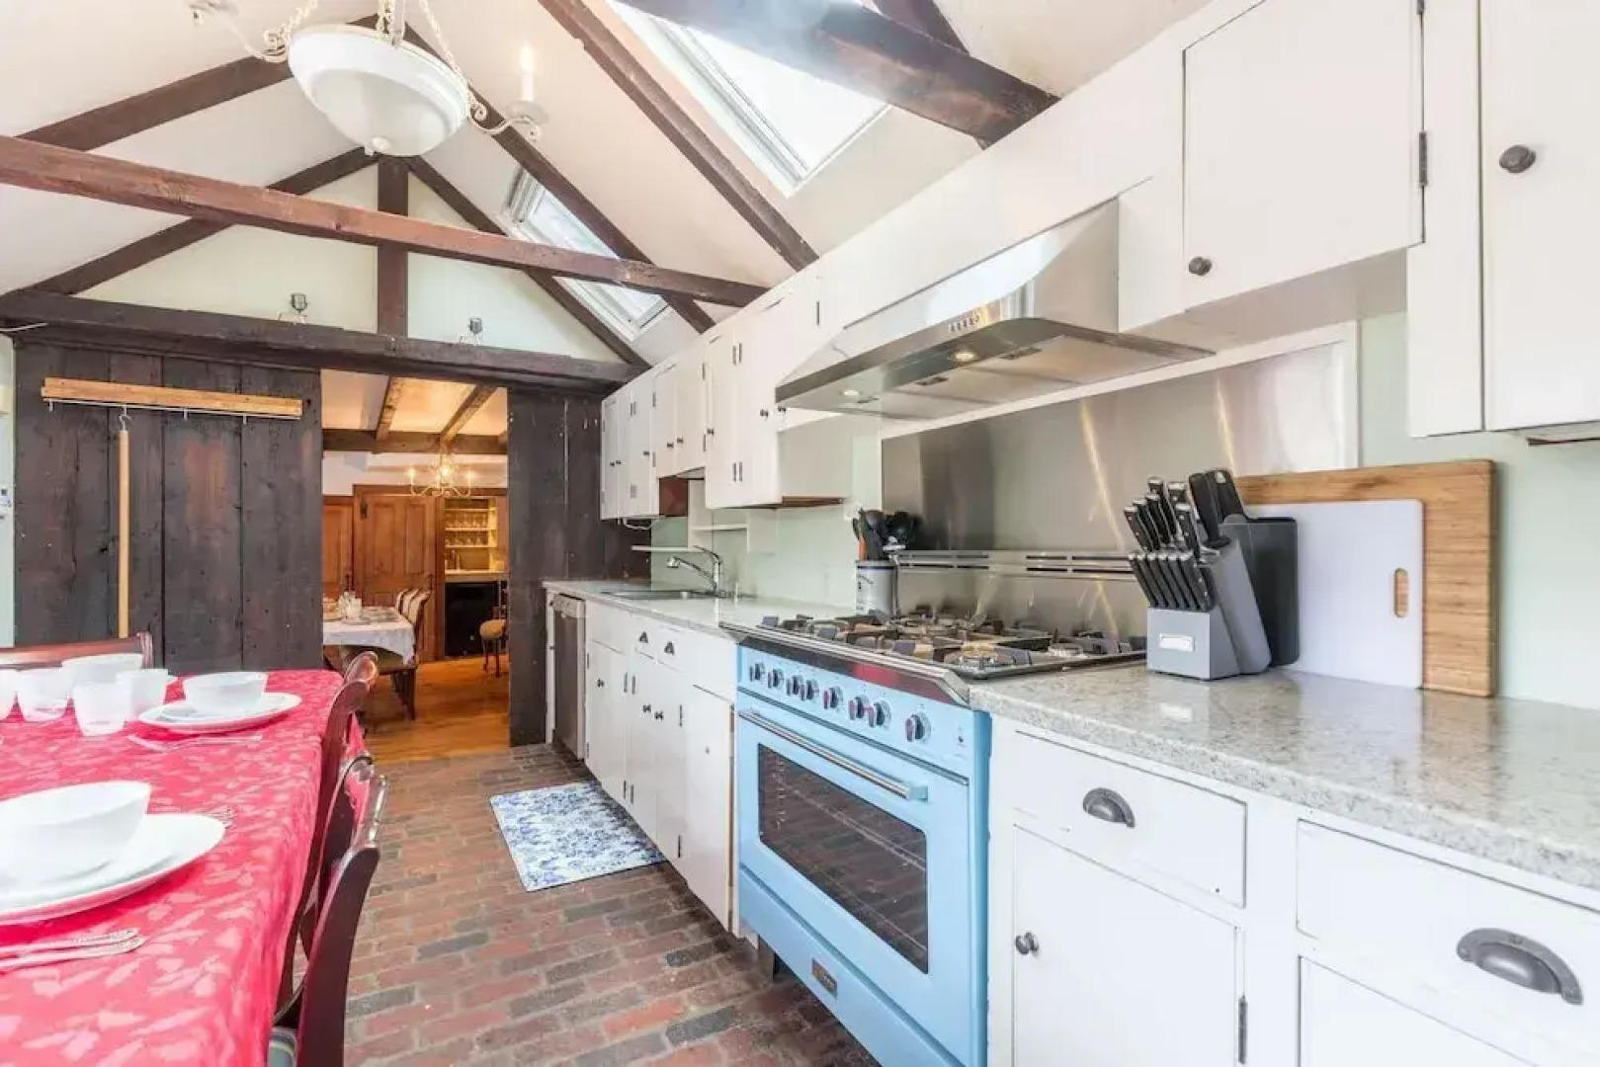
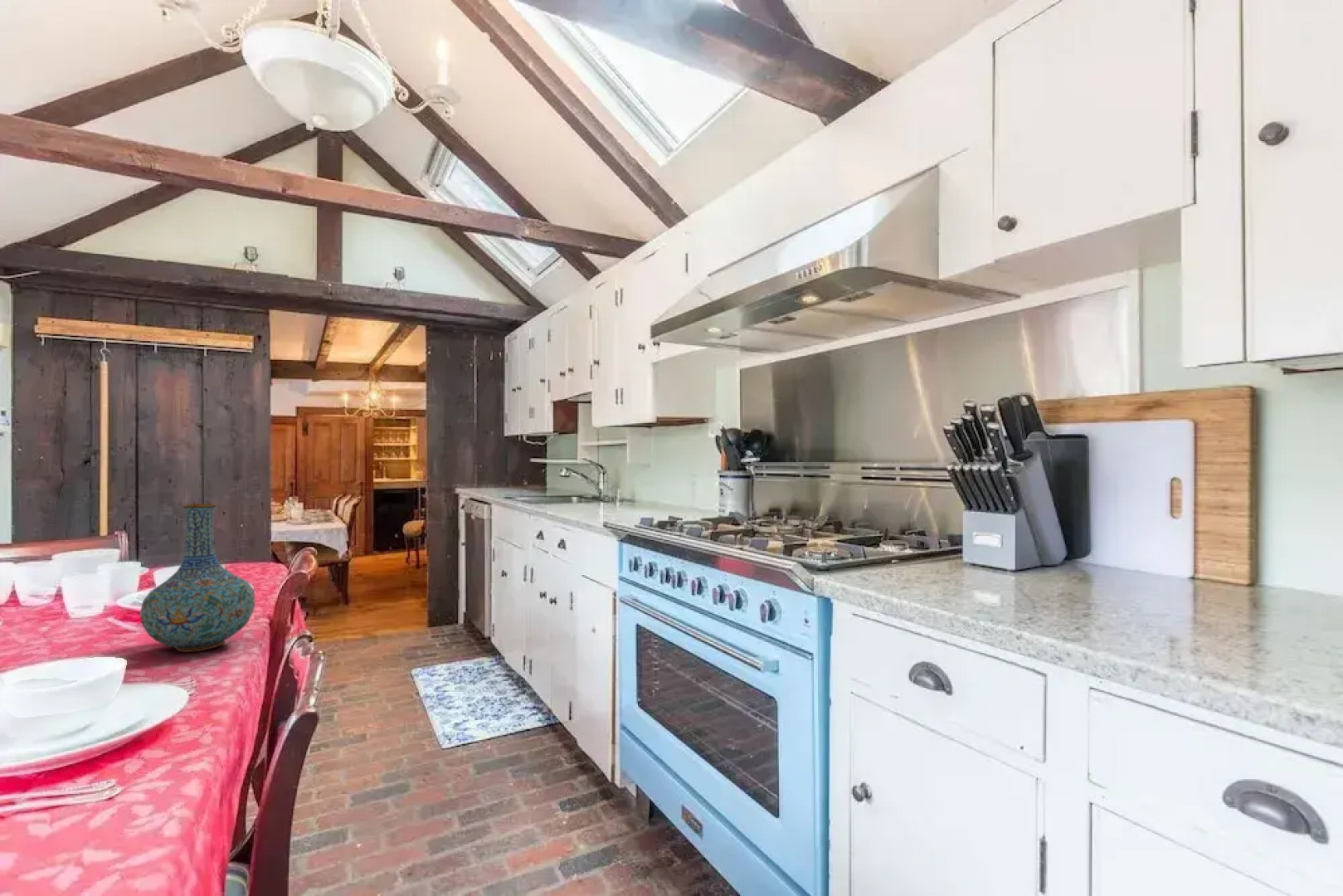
+ vase [139,503,256,653]
